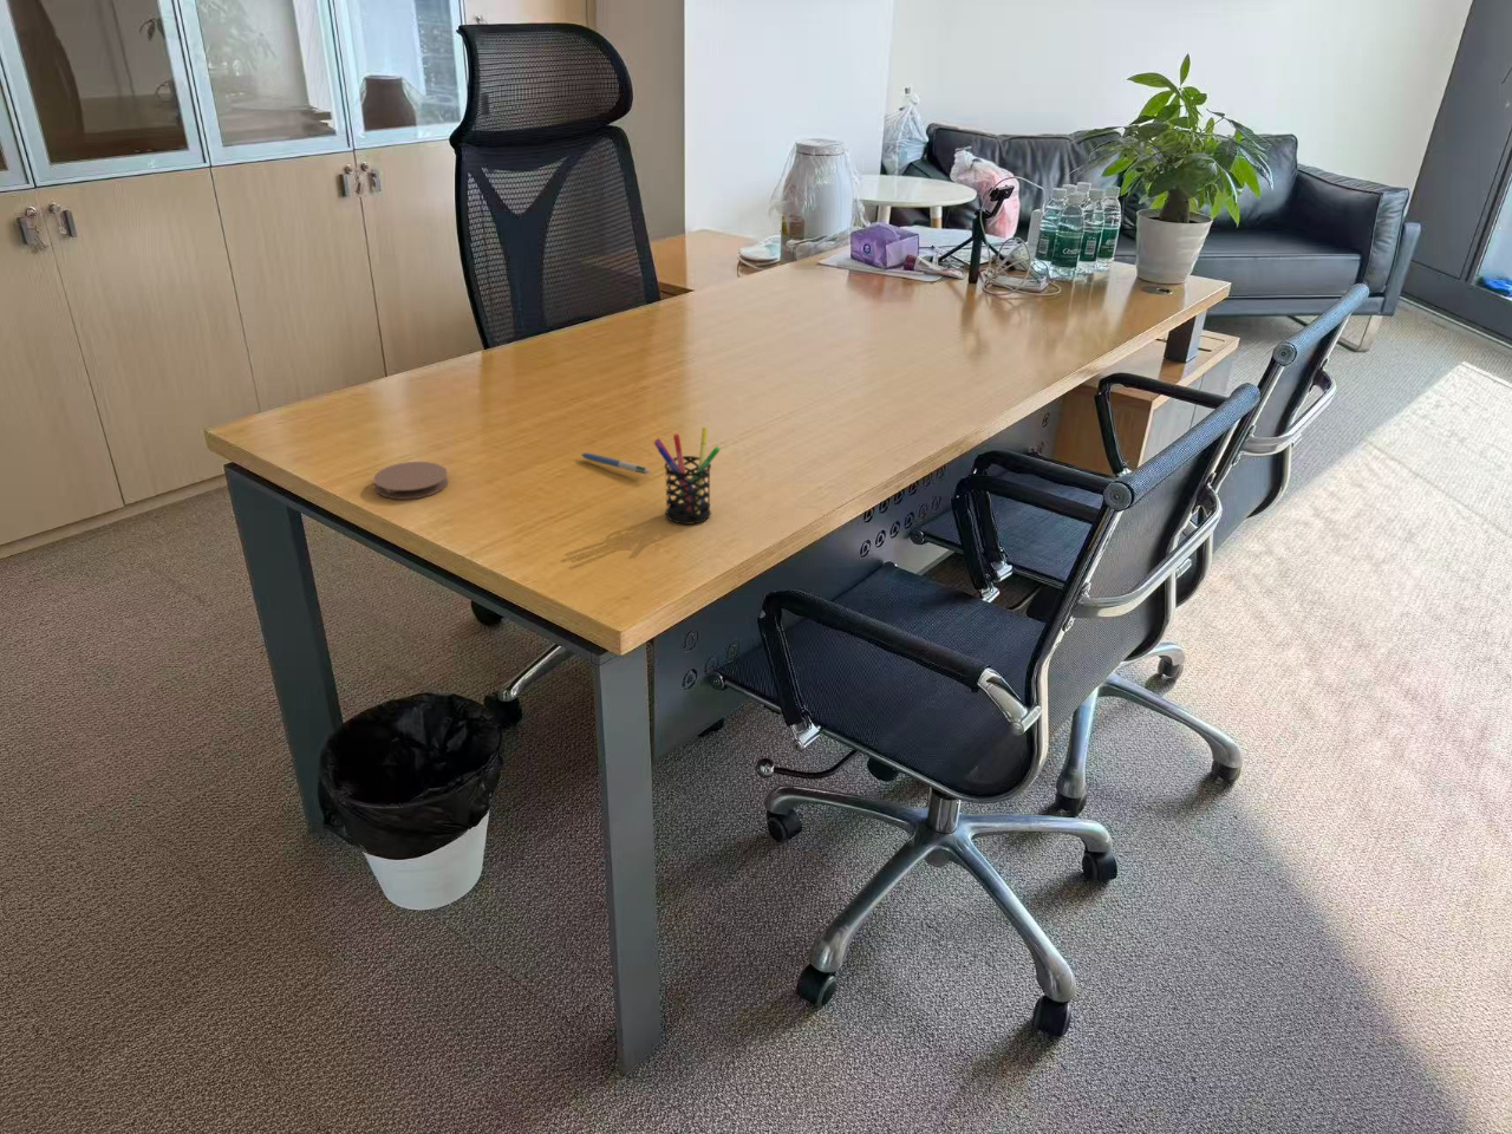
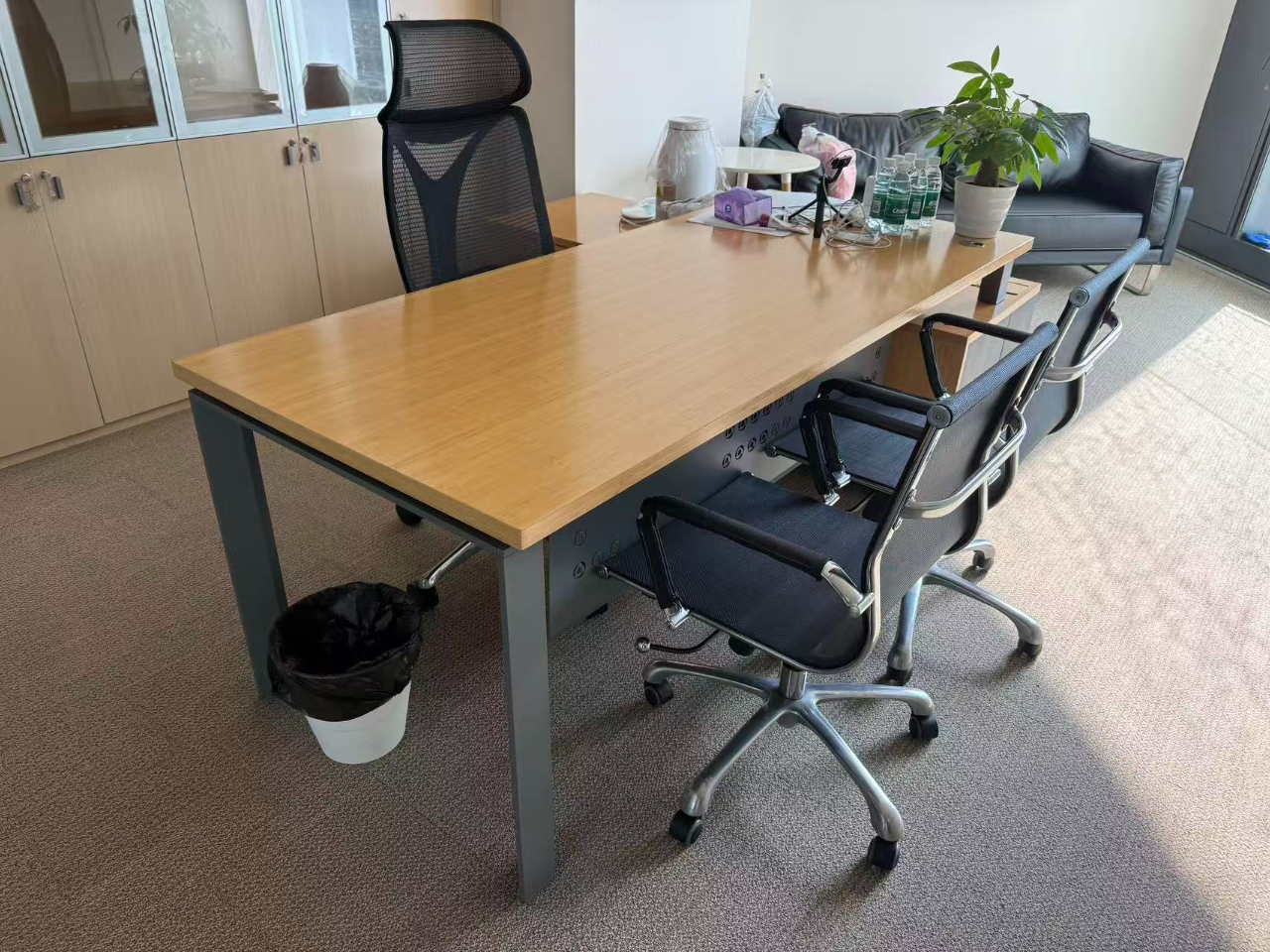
- pen holder [654,426,720,525]
- coaster [373,461,450,500]
- pen [580,451,652,475]
